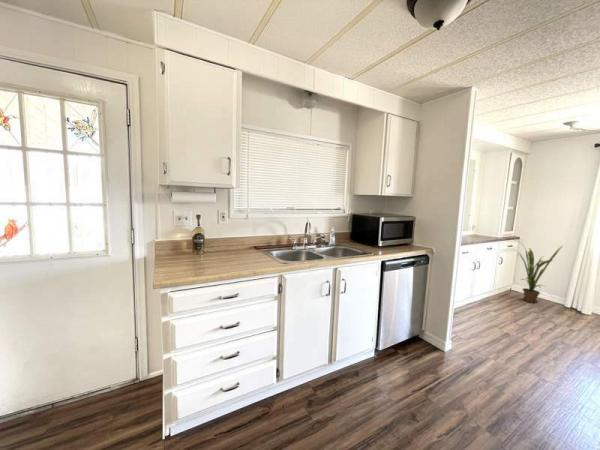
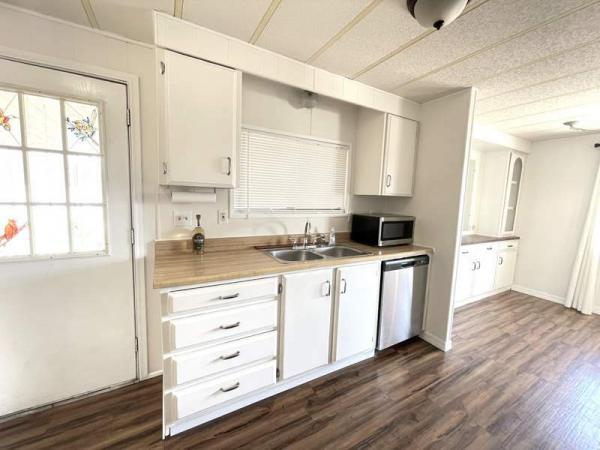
- house plant [515,239,564,304]
